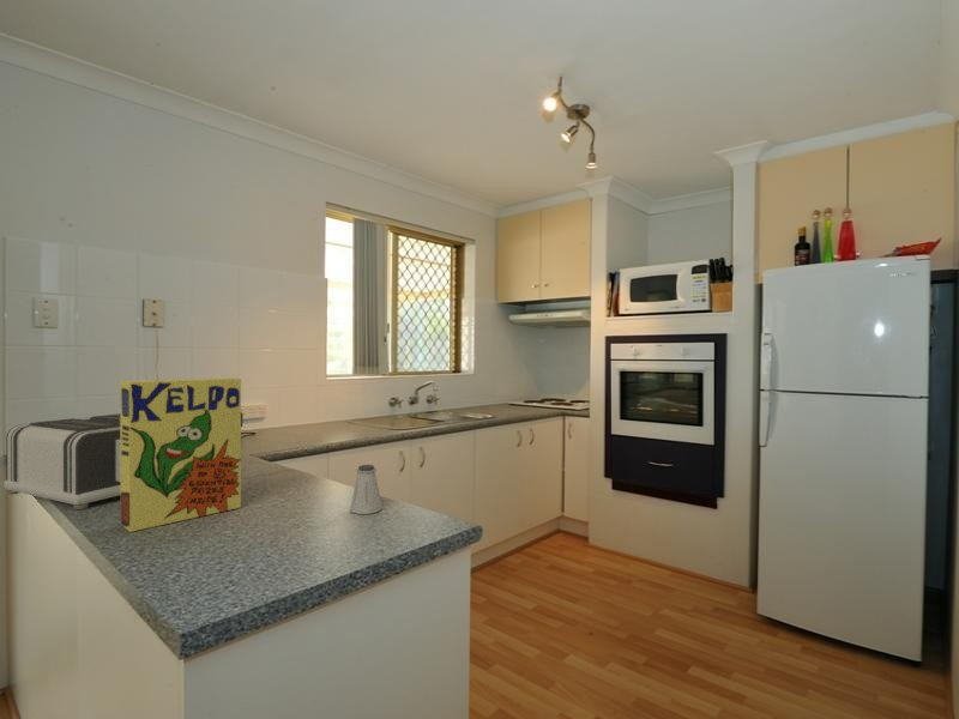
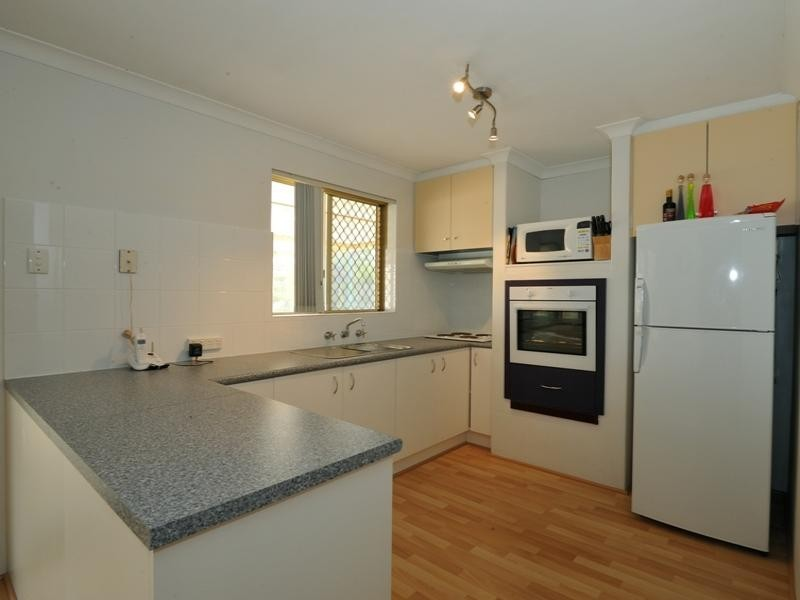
- toaster [2,412,121,510]
- cereal box [119,376,242,533]
- saltshaker [349,464,384,515]
